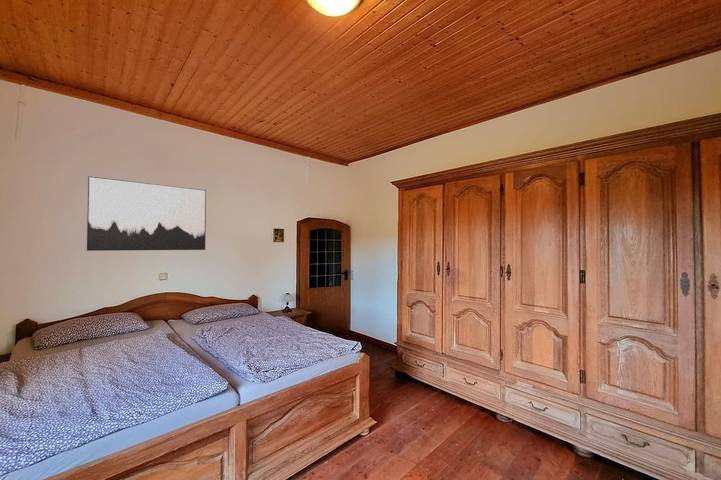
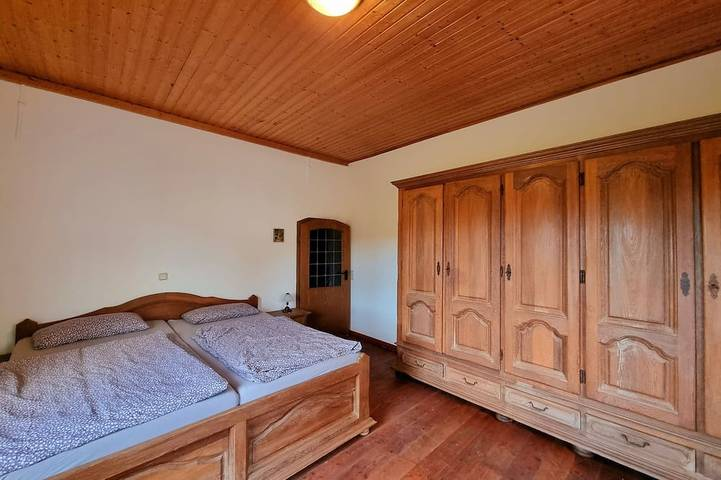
- wall art [86,175,207,252]
